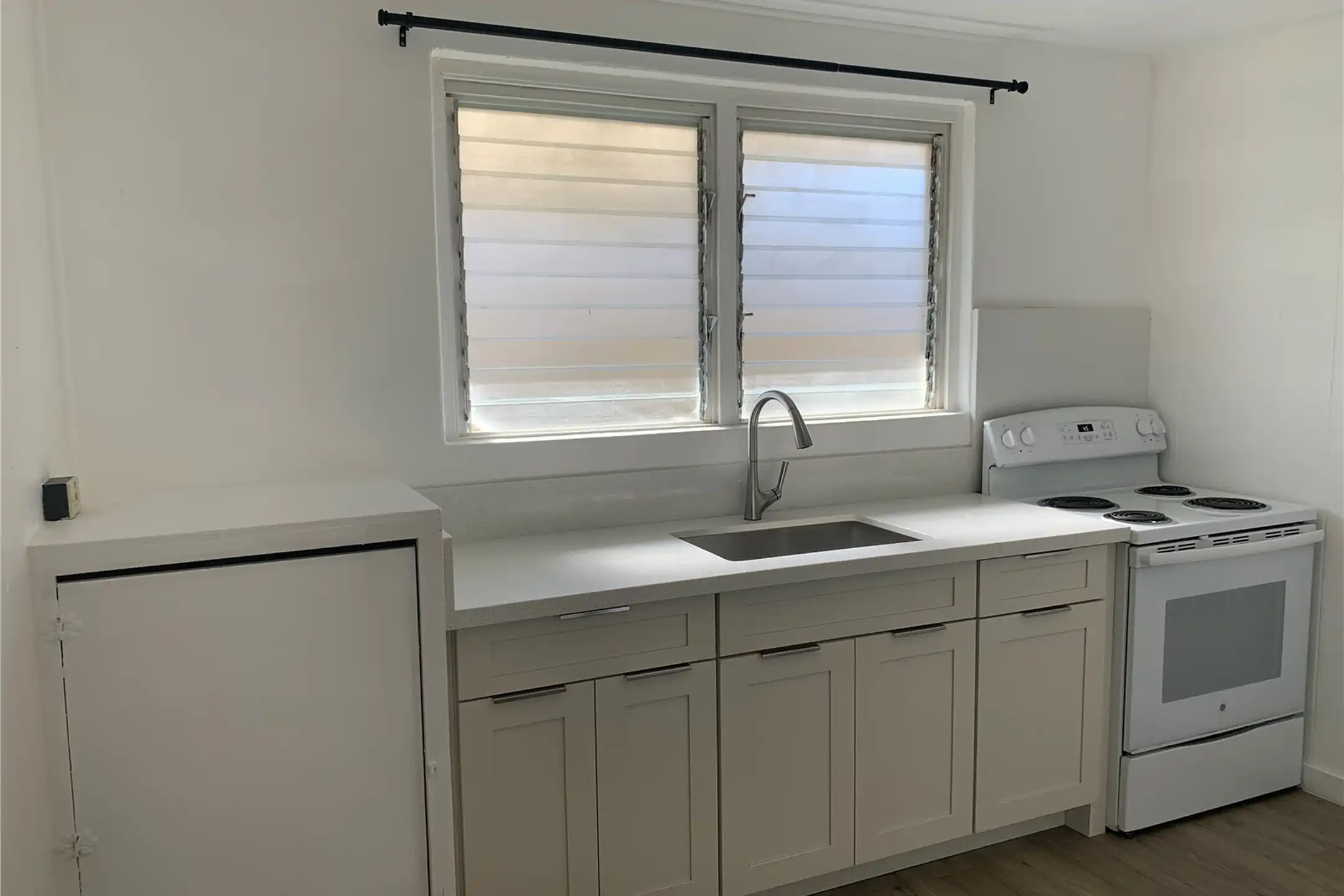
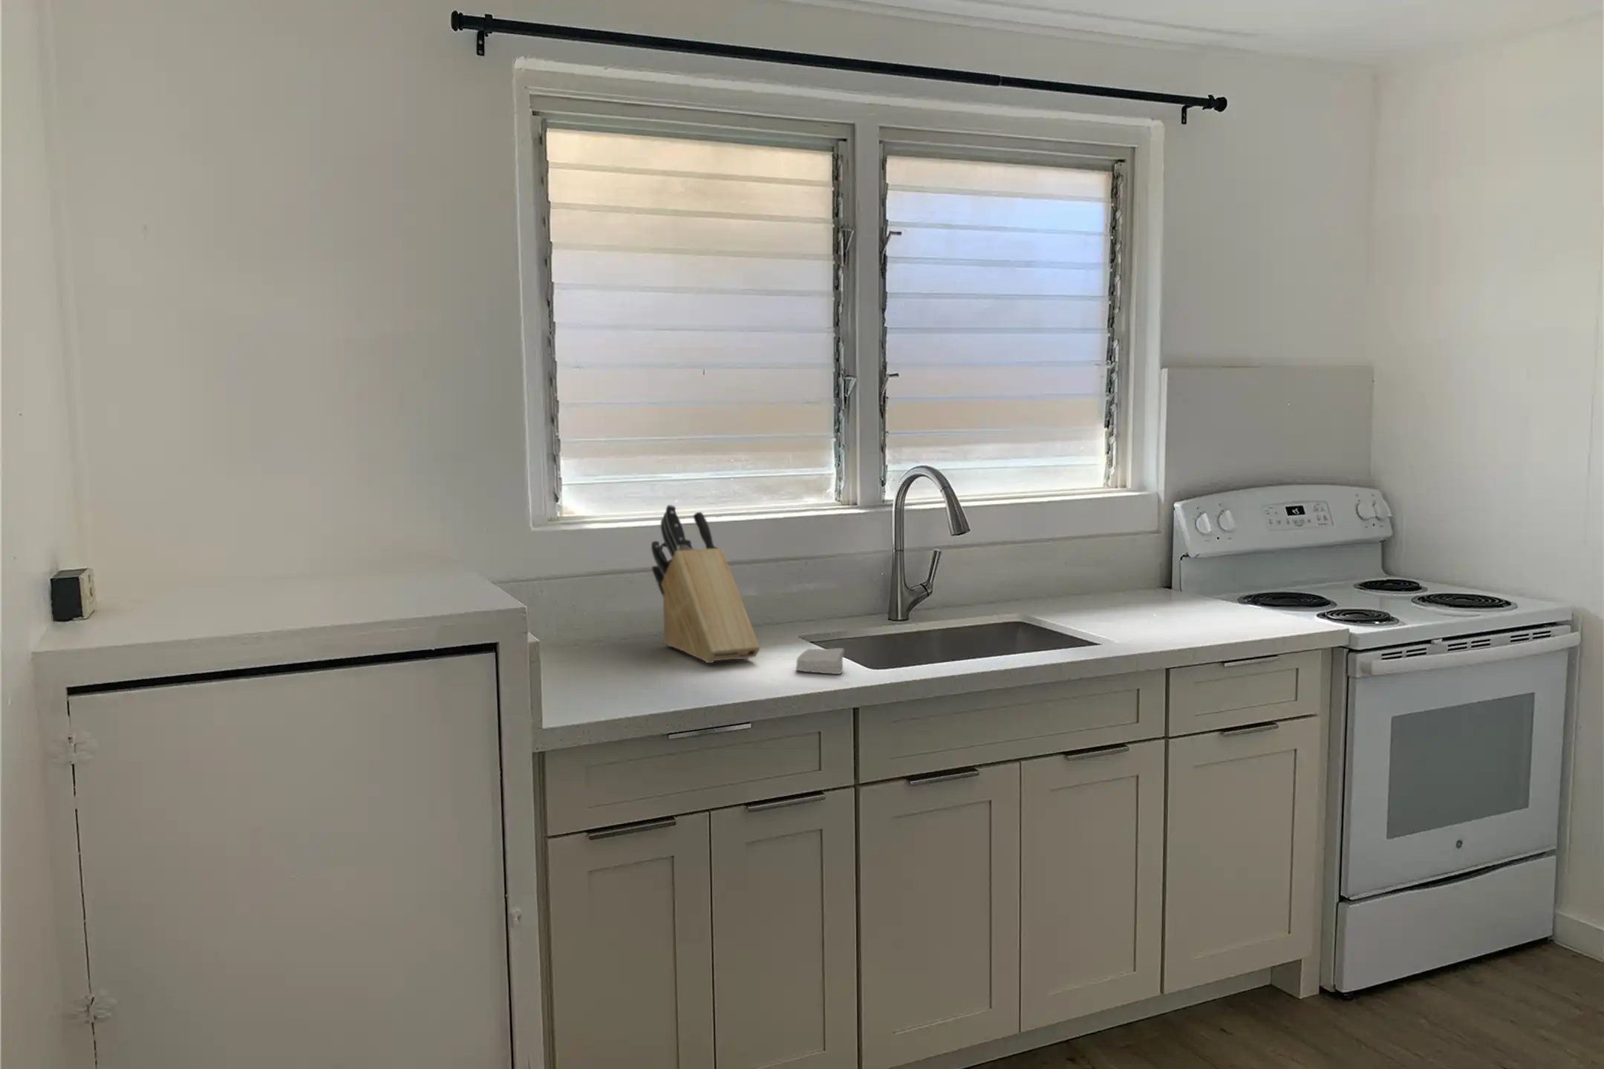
+ knife block [650,503,760,663]
+ soap bar [795,648,845,675]
